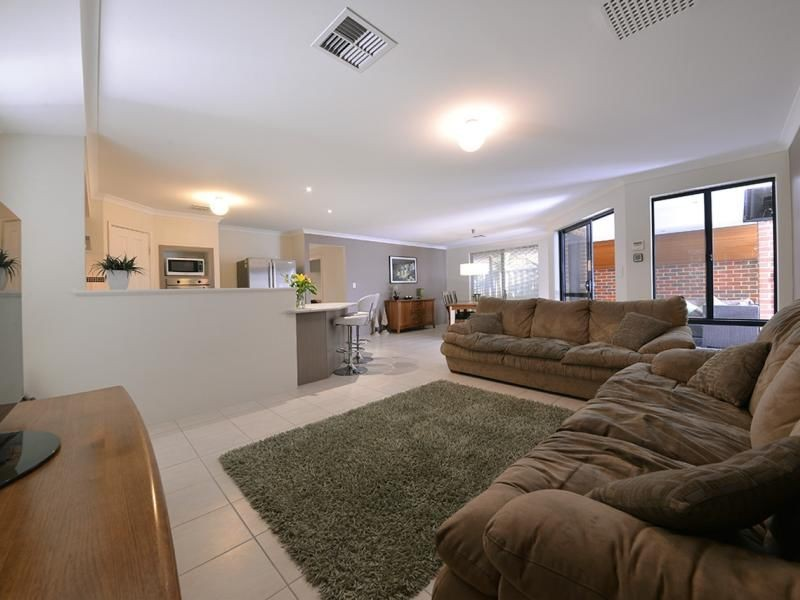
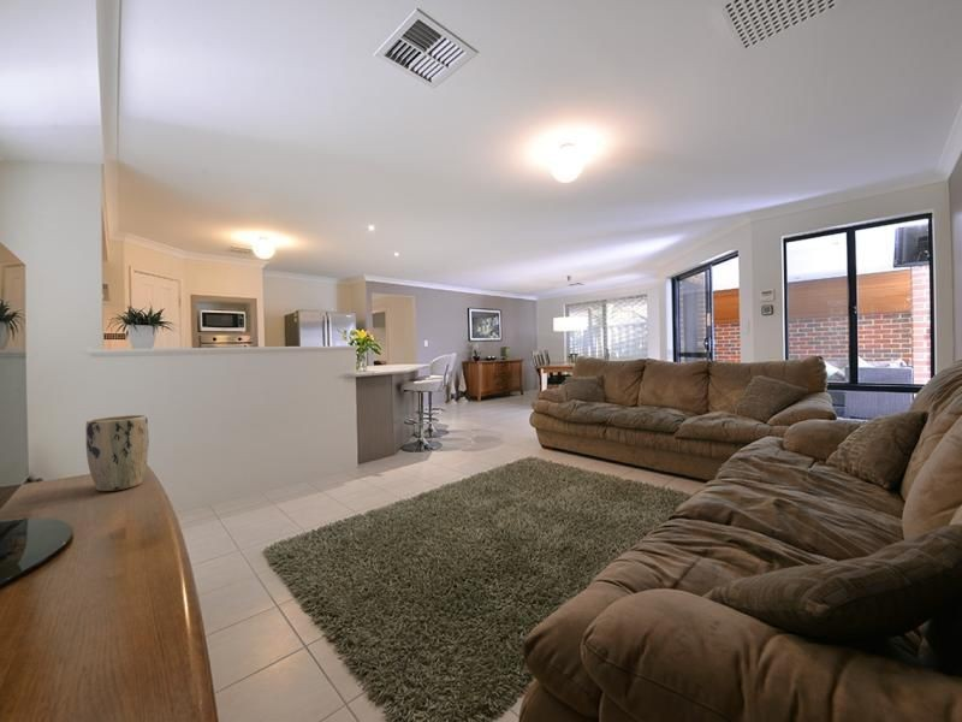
+ plant pot [84,414,150,492]
